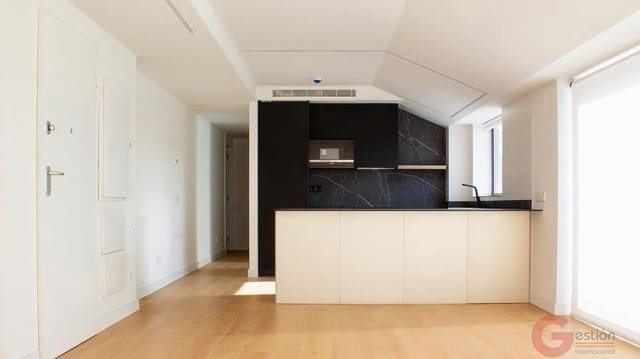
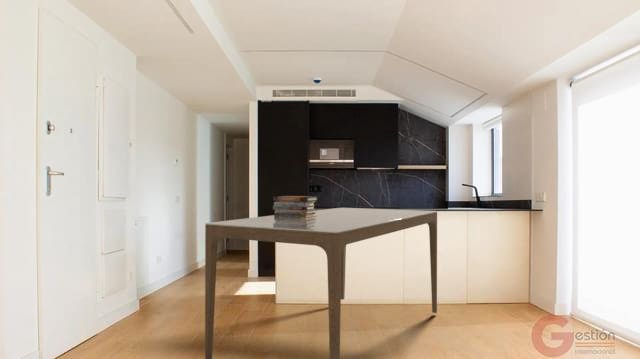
+ dining table [204,207,438,359]
+ book stack [272,195,317,218]
